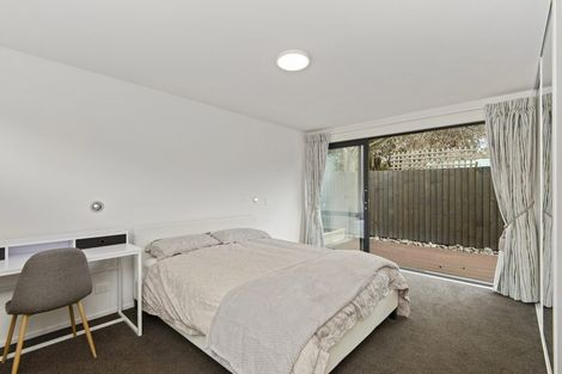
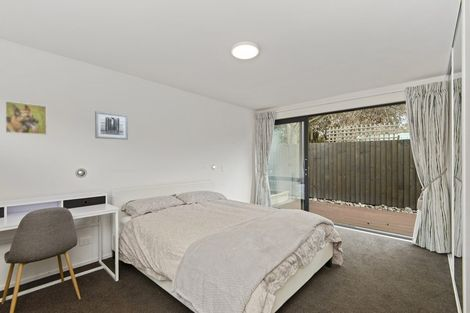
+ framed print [4,100,48,136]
+ wall art [94,110,129,141]
